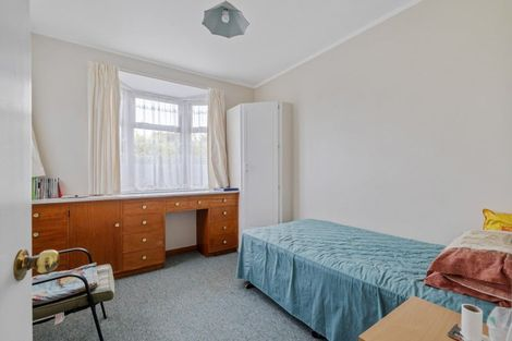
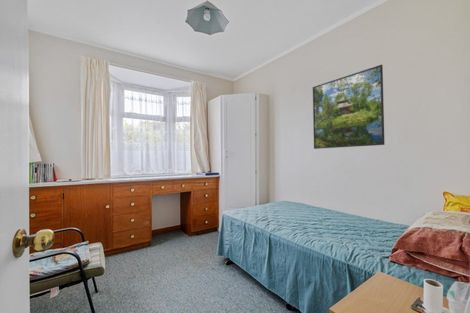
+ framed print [312,64,385,150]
